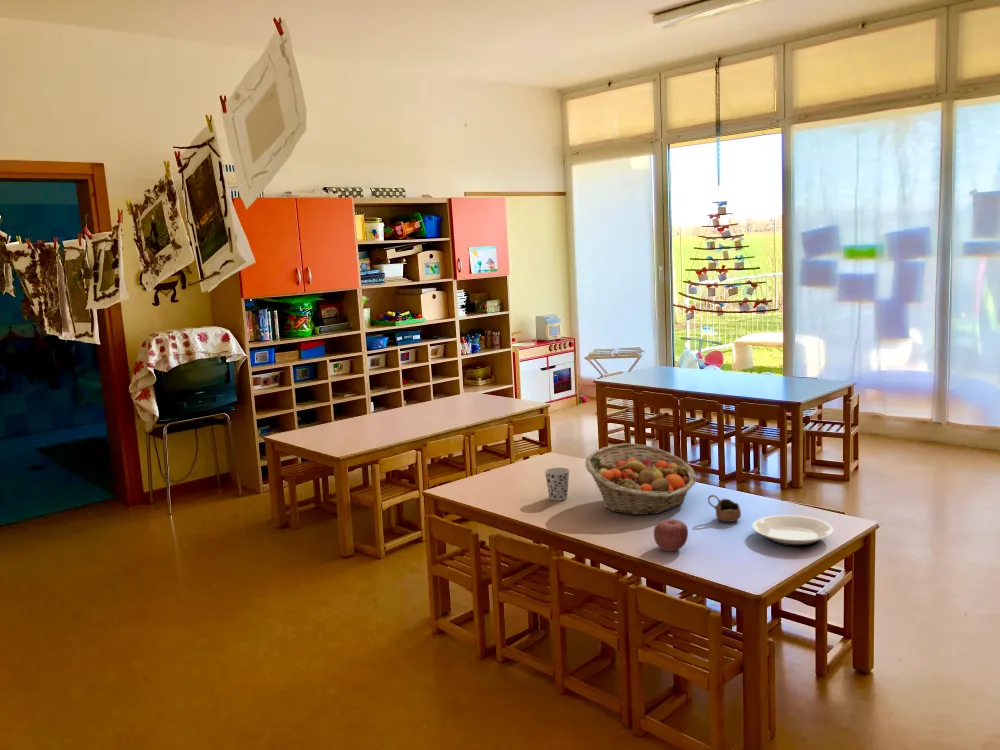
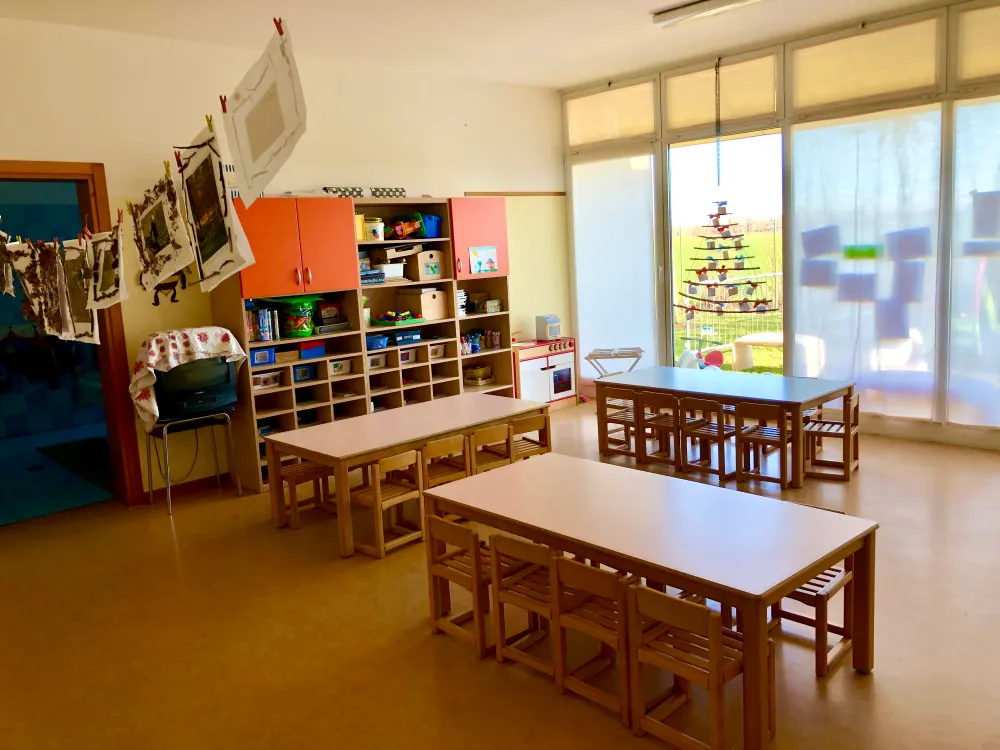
- plate [751,514,835,548]
- fruit basket [584,442,697,516]
- apple [653,518,689,552]
- cup [707,494,742,523]
- cup [544,467,571,501]
